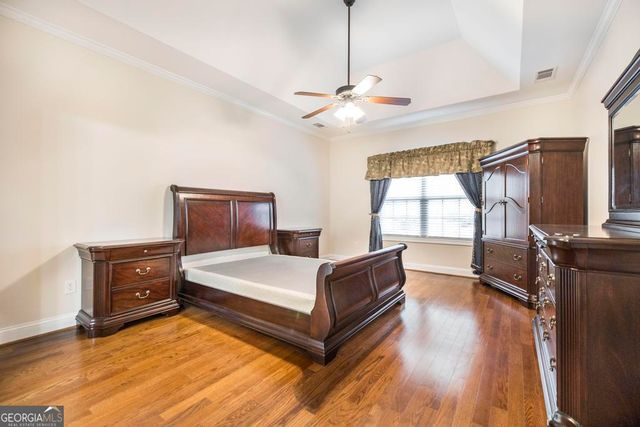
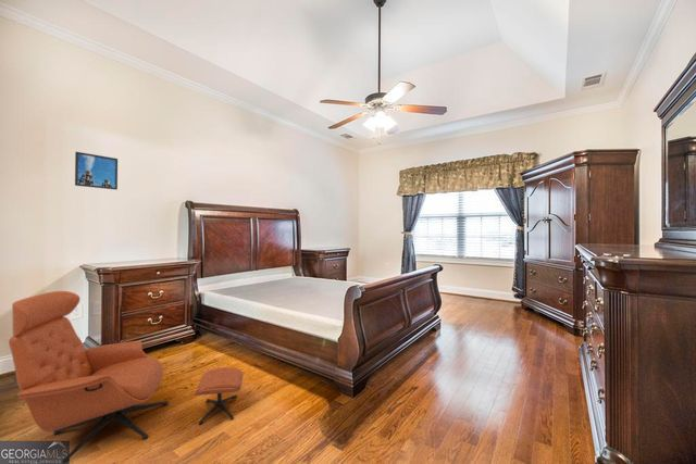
+ armchair [8,290,244,464]
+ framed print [74,151,119,191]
